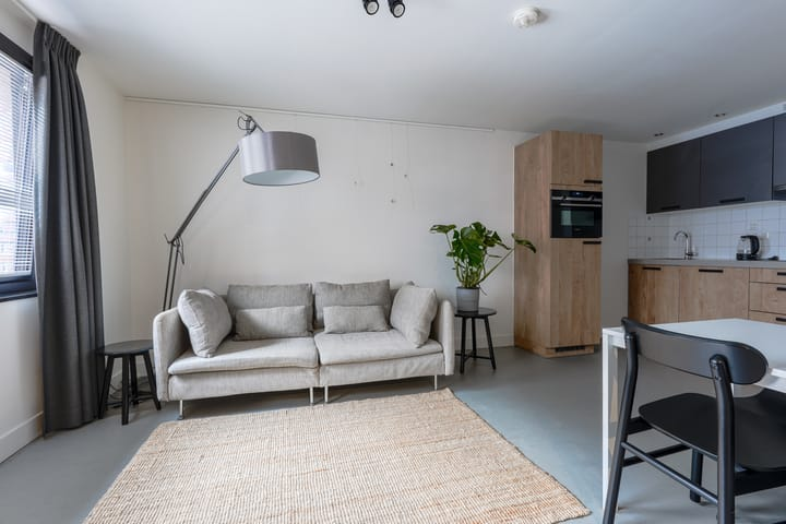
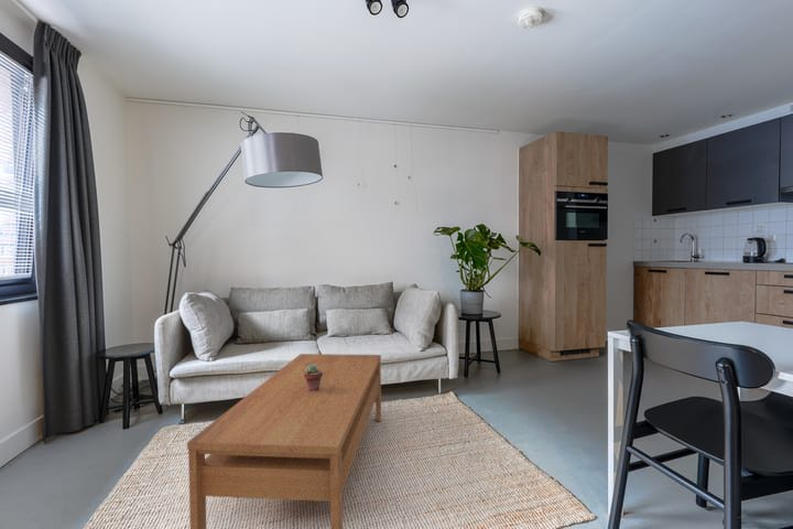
+ coffee table [186,353,382,529]
+ potted succulent [304,365,323,391]
